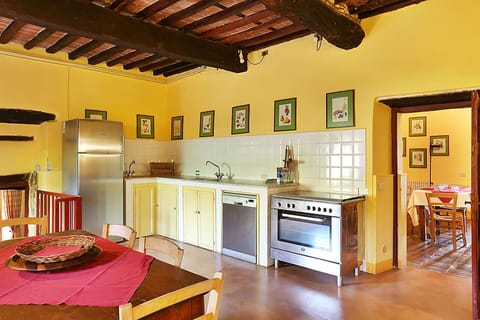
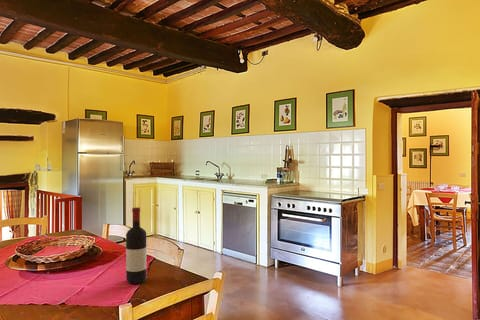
+ wine bottle [125,206,147,285]
